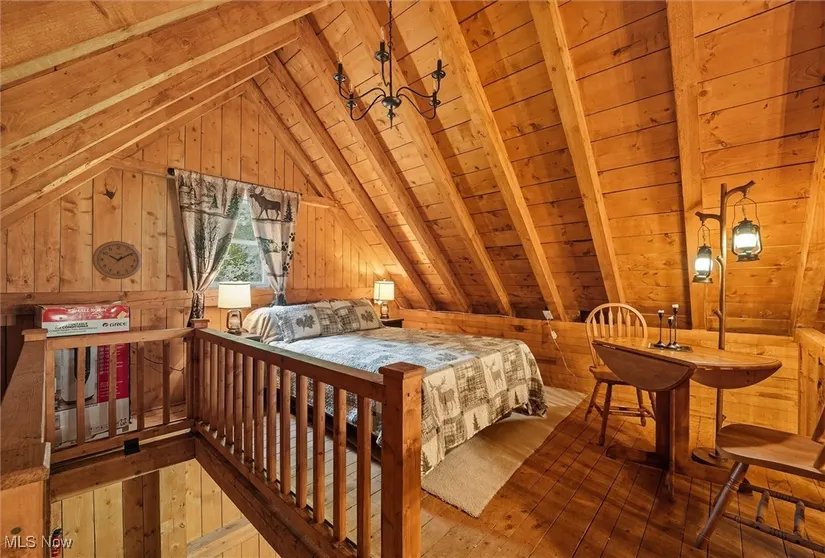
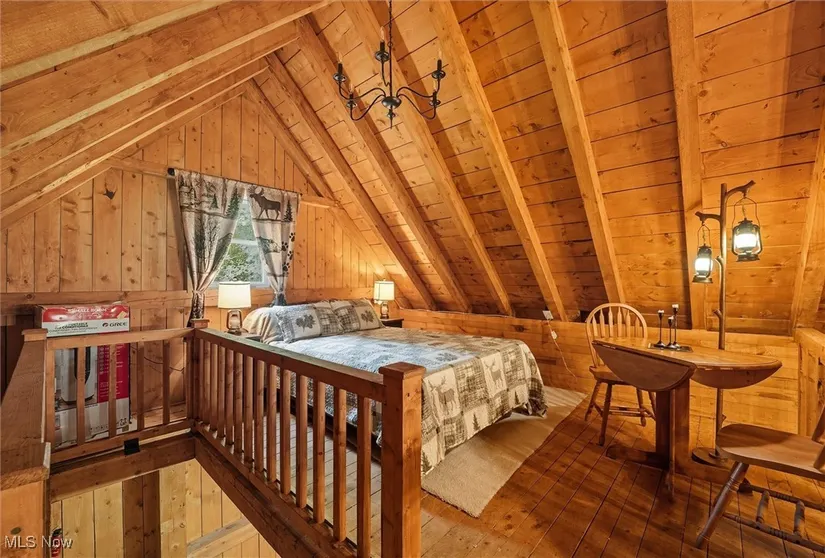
- wall clock [91,240,143,280]
